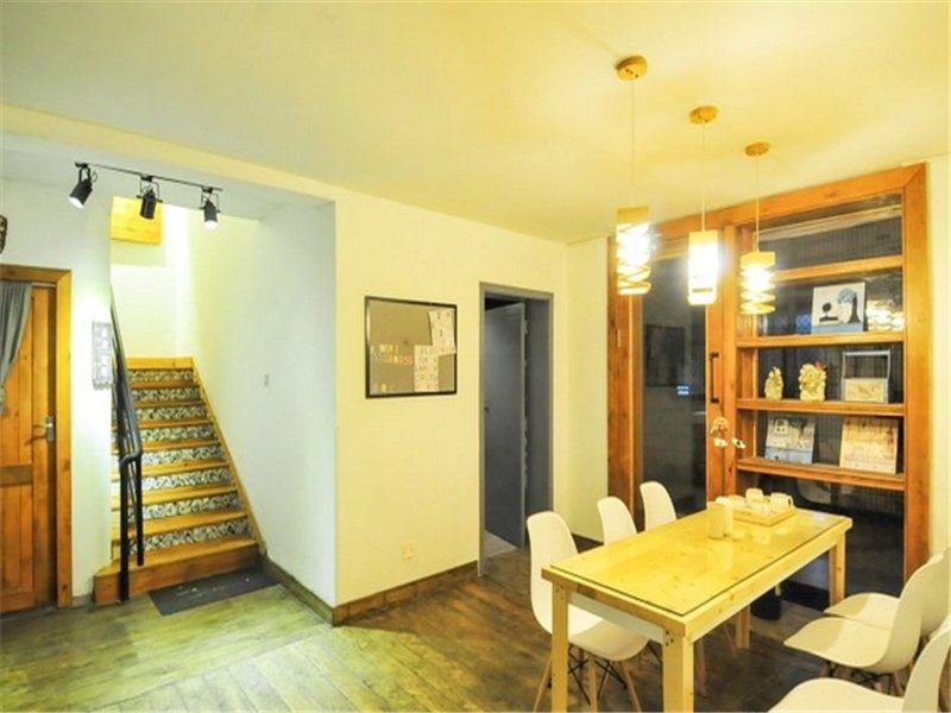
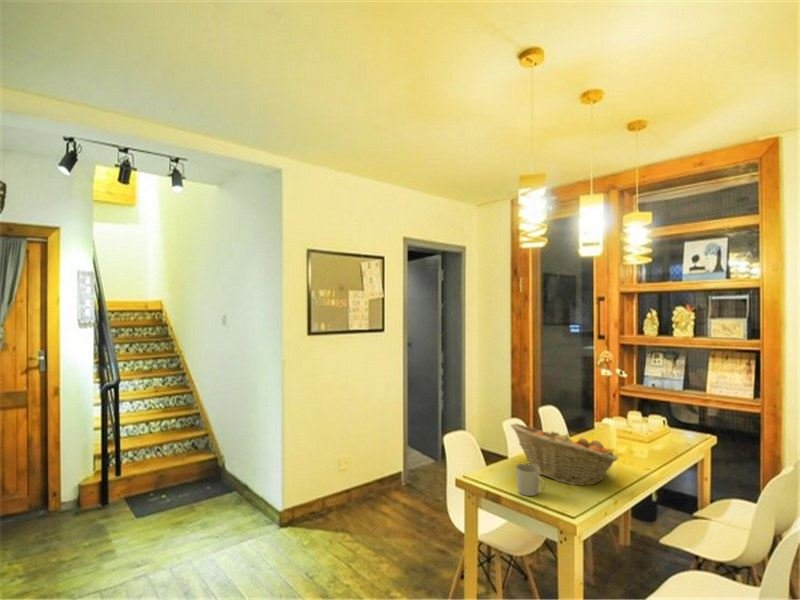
+ mug [515,463,546,497]
+ fruit basket [509,422,620,487]
